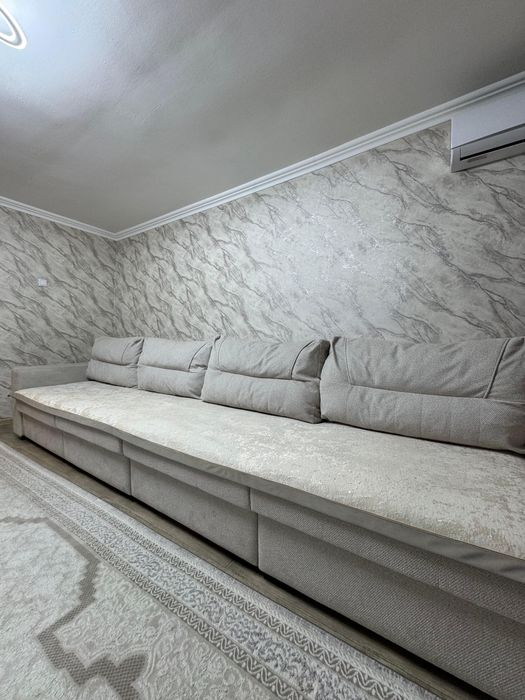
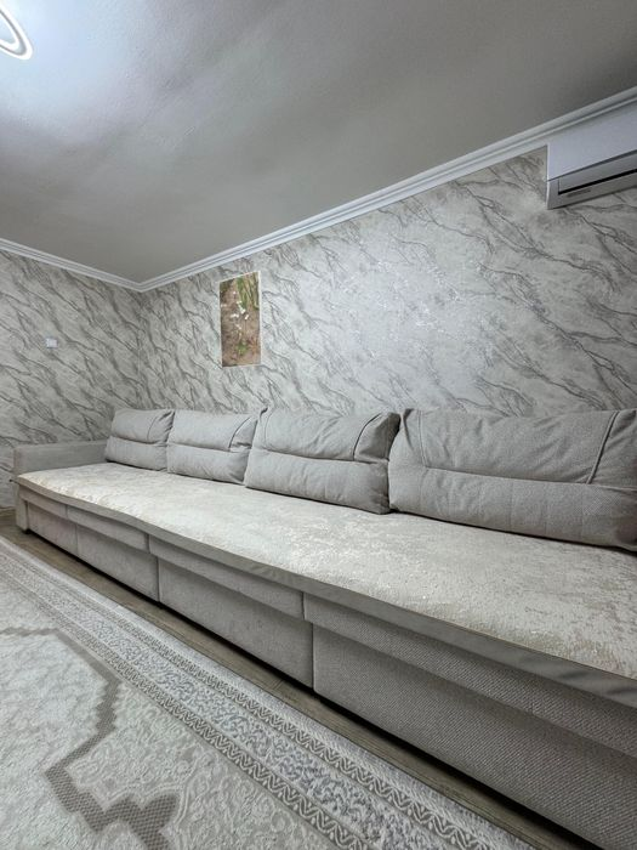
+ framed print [217,268,266,369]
